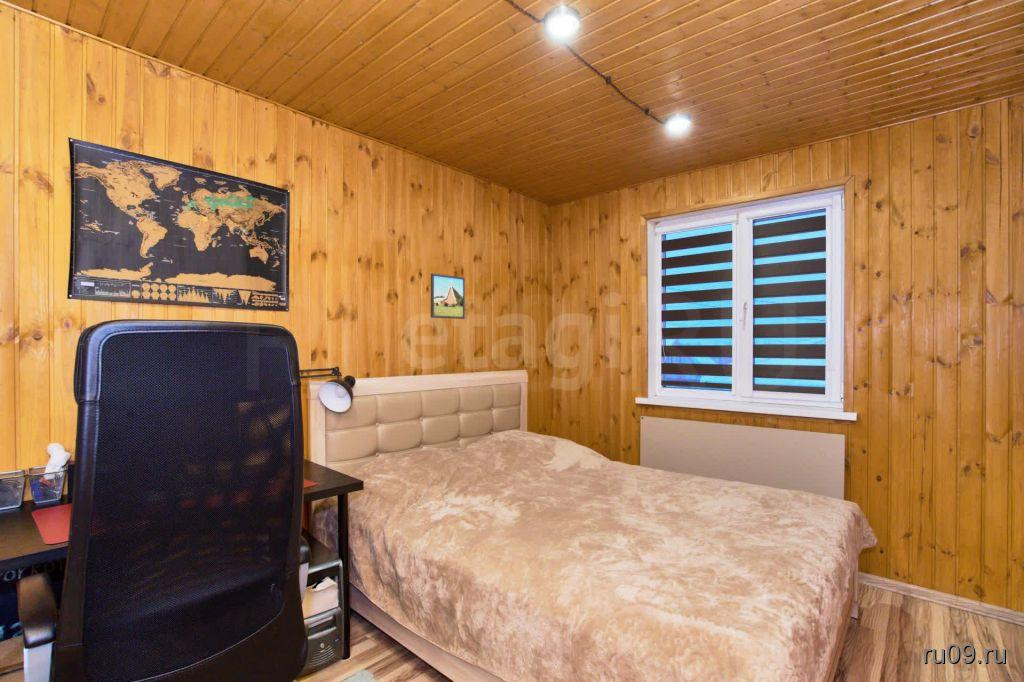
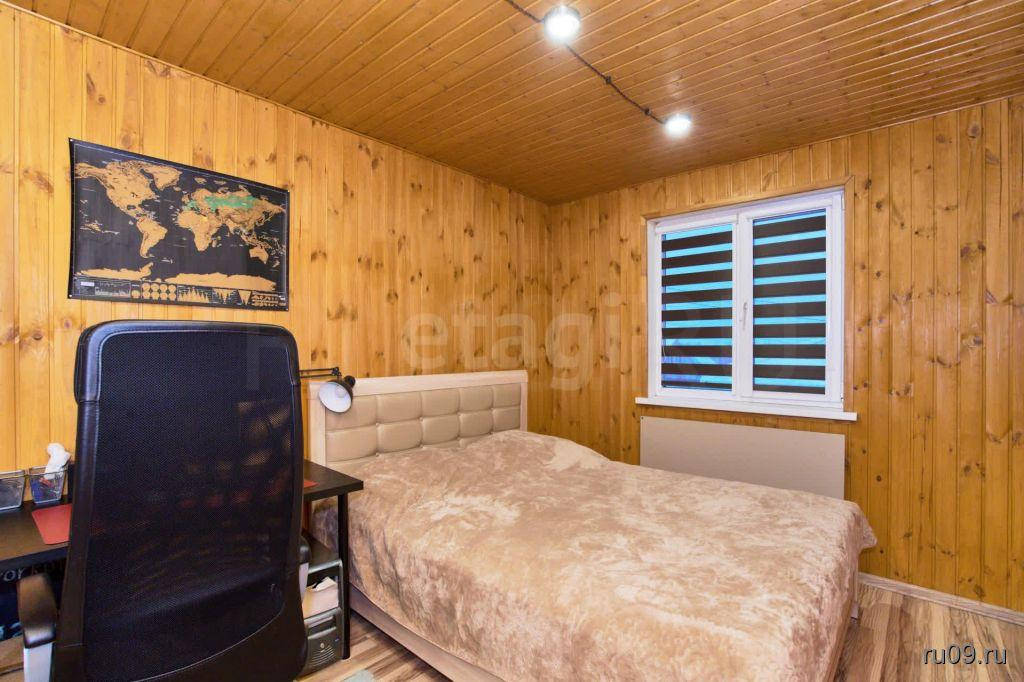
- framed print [430,272,466,320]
